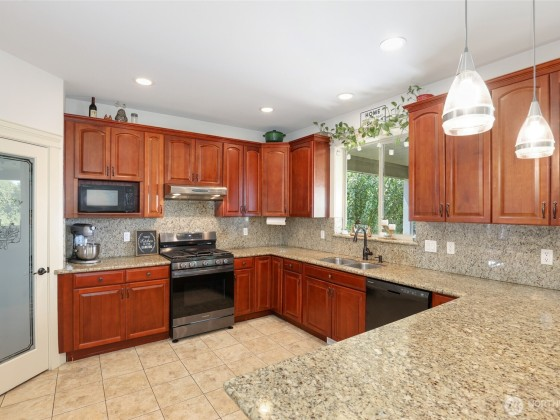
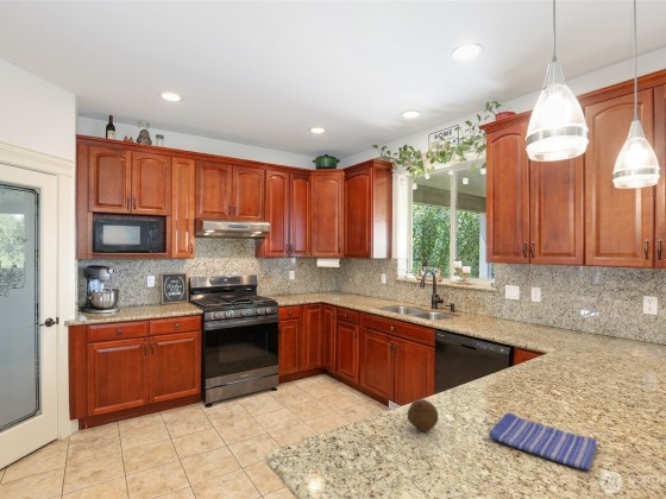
+ dish towel [488,411,598,472]
+ fruit [407,398,439,432]
